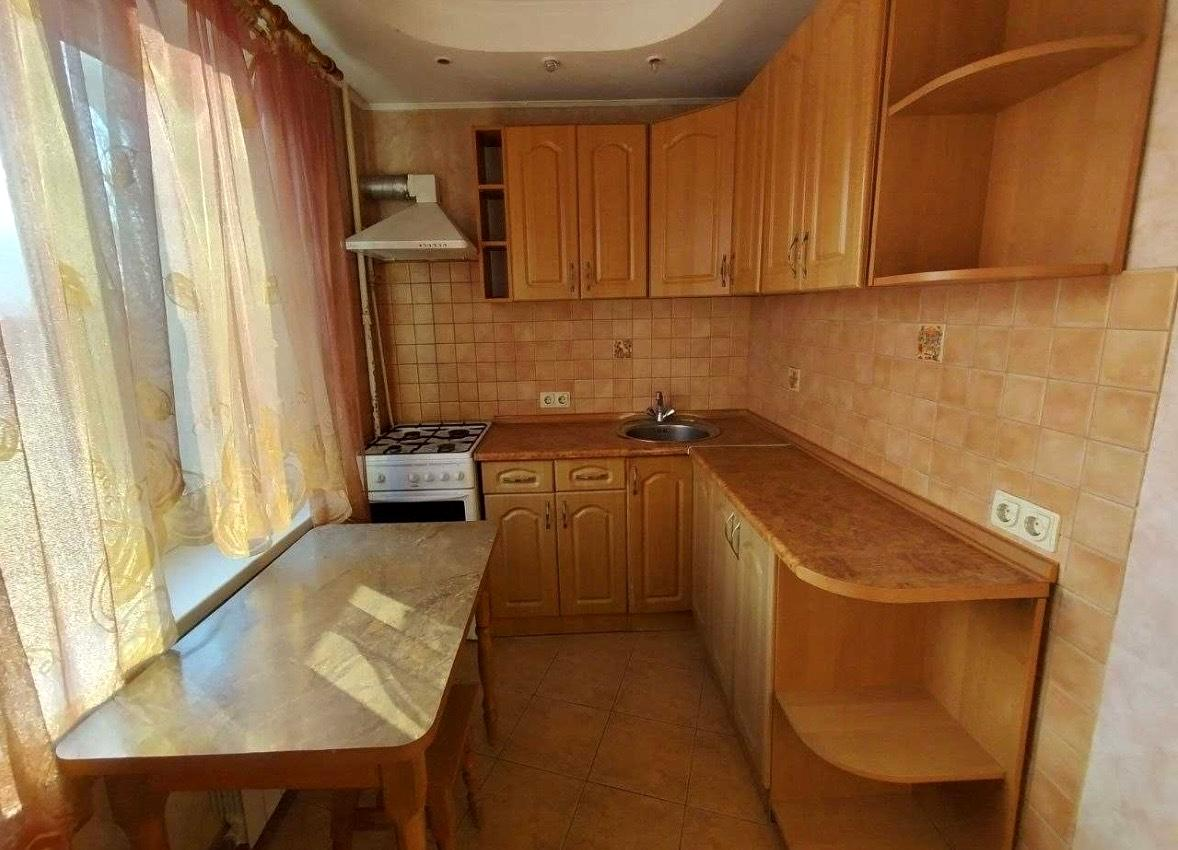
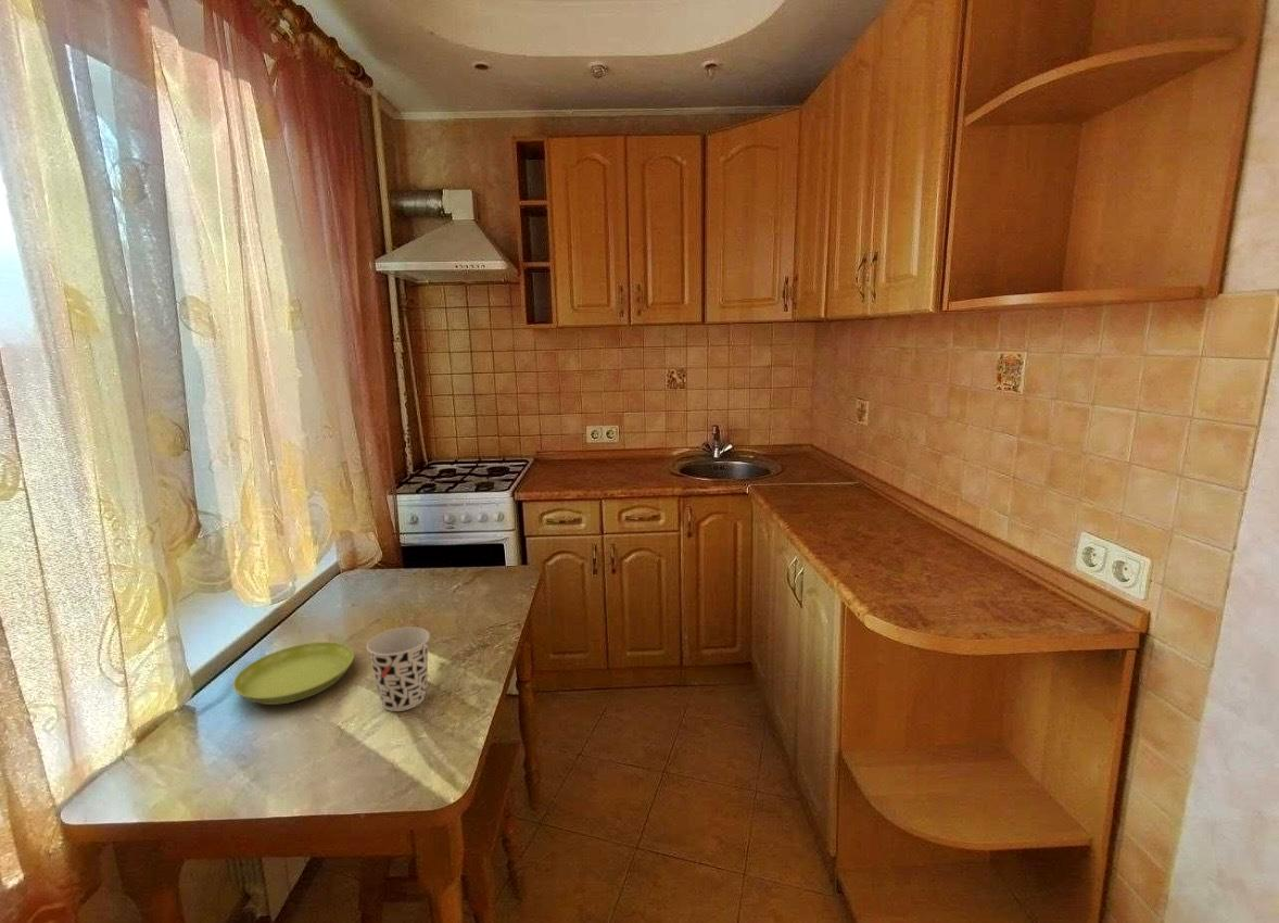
+ cup [366,625,431,712]
+ saucer [232,641,355,706]
